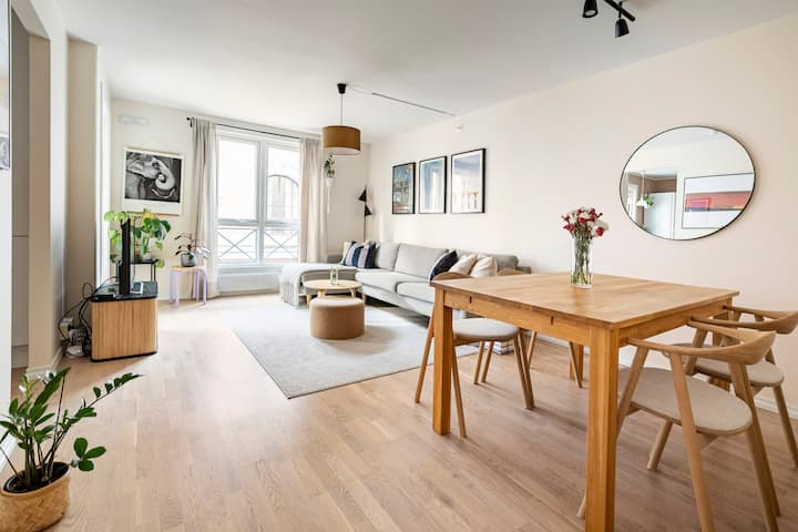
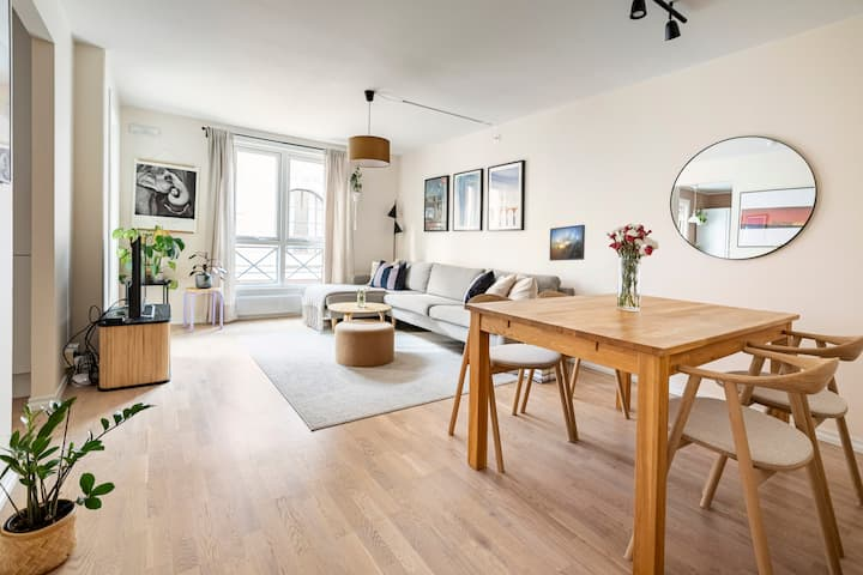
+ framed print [549,224,586,262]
